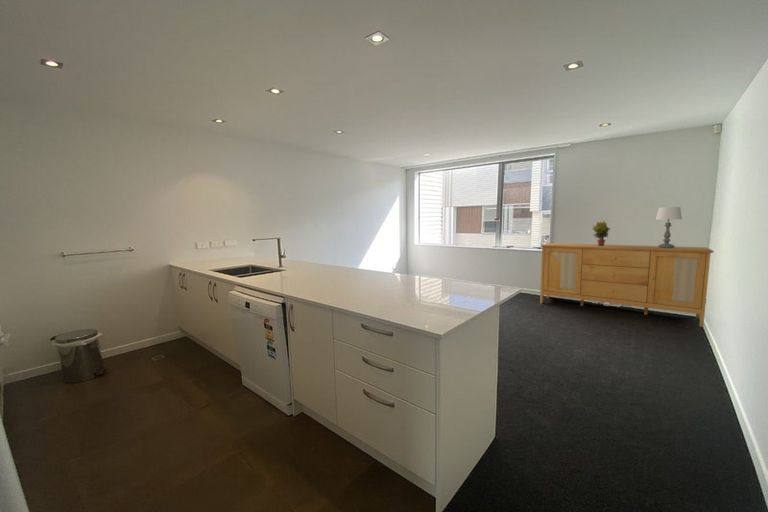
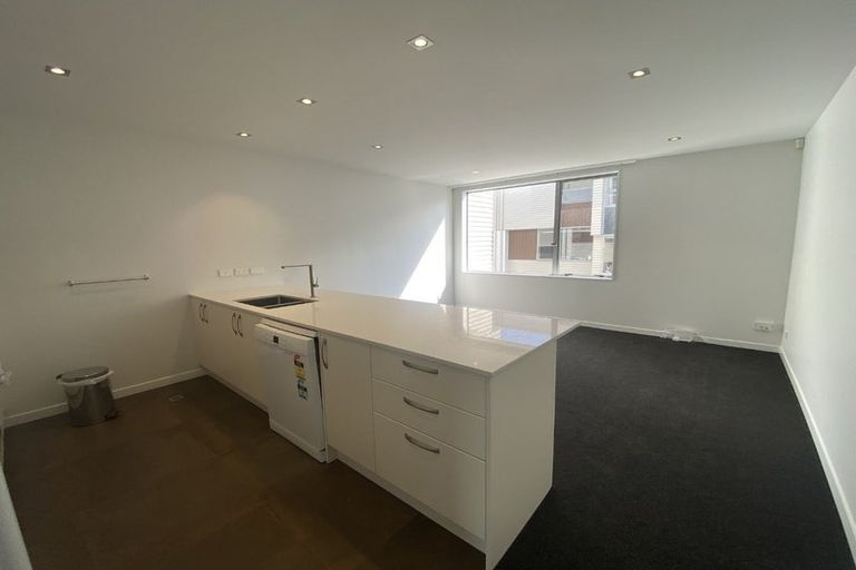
- table lamp [655,206,683,248]
- potted plant [591,220,611,246]
- sideboard [539,242,715,328]
